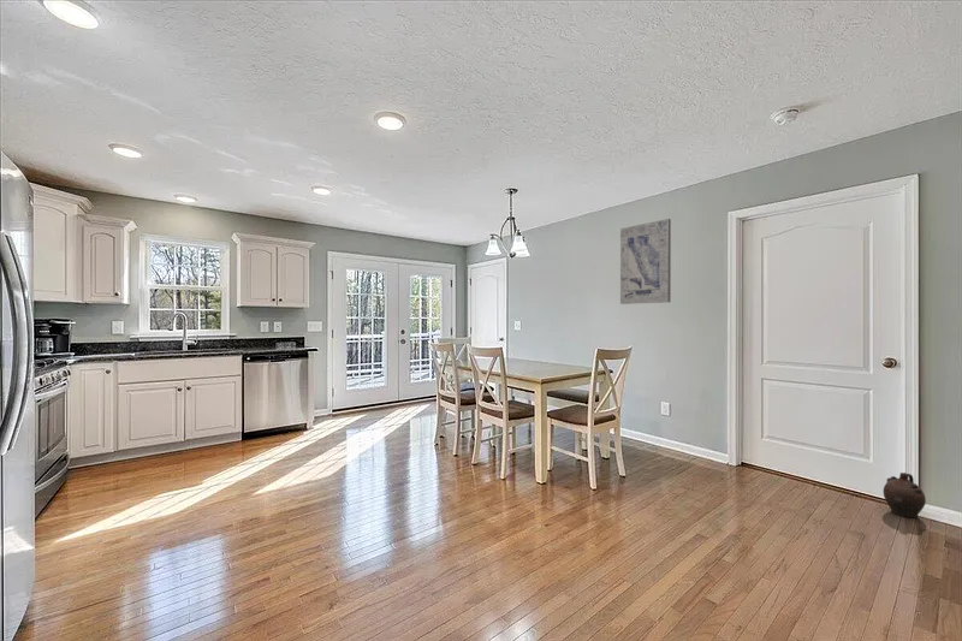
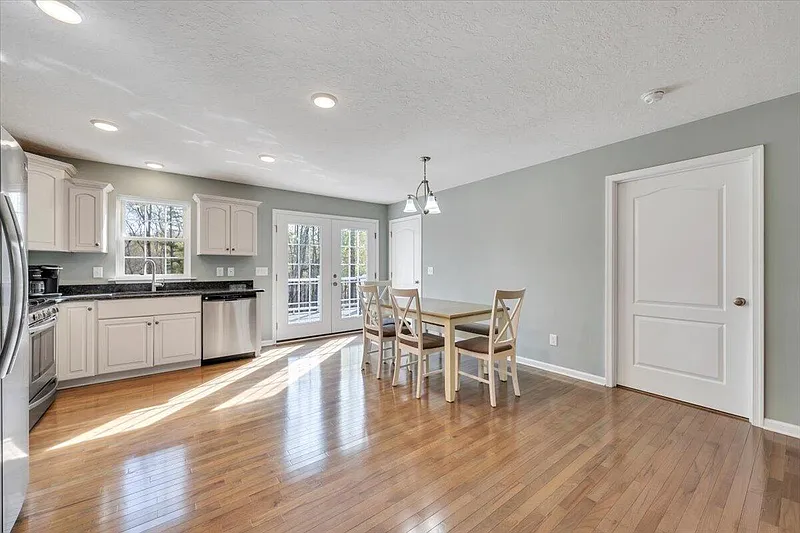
- ceramic jug [883,471,927,518]
- wall art [619,218,672,305]
